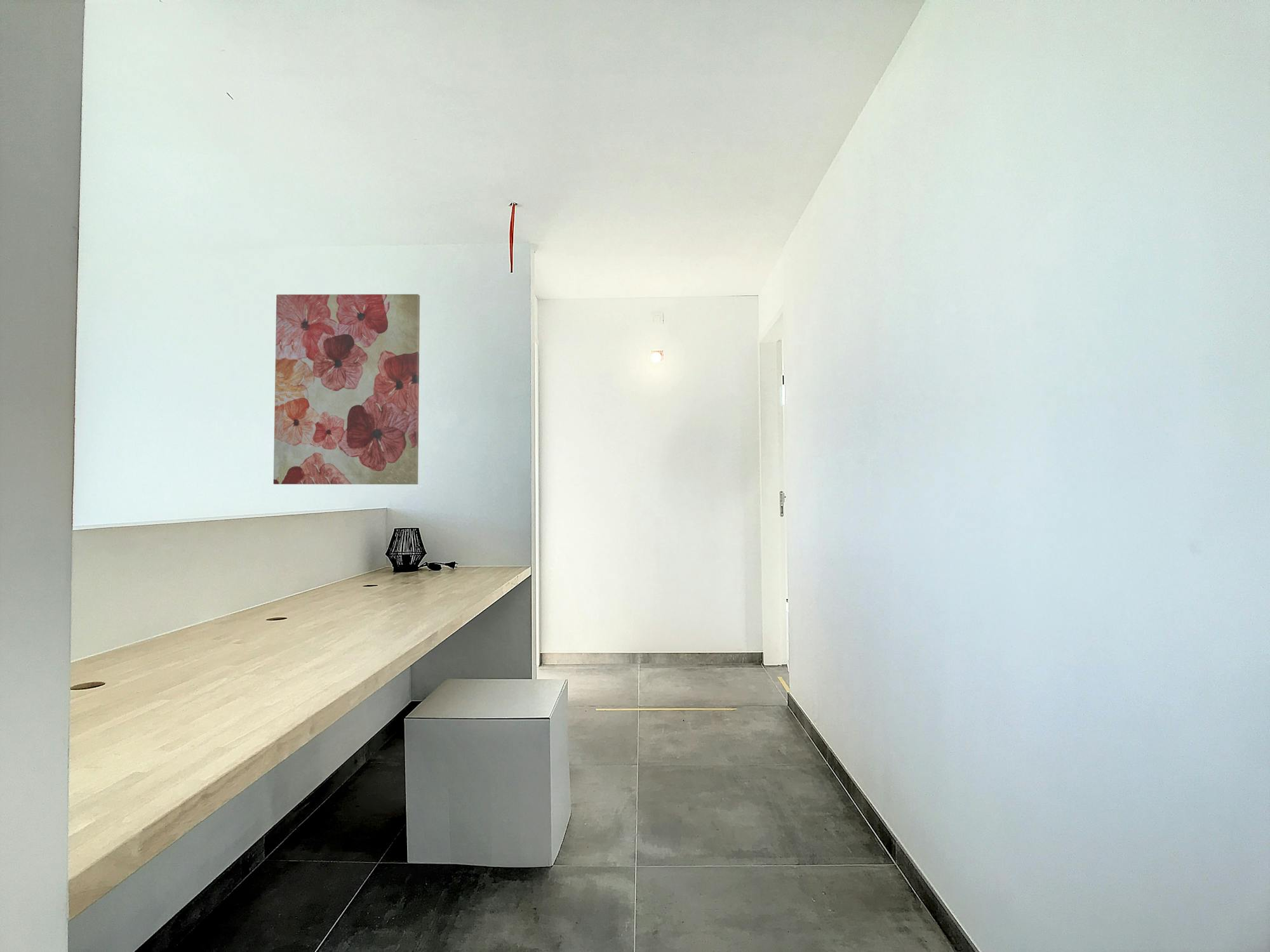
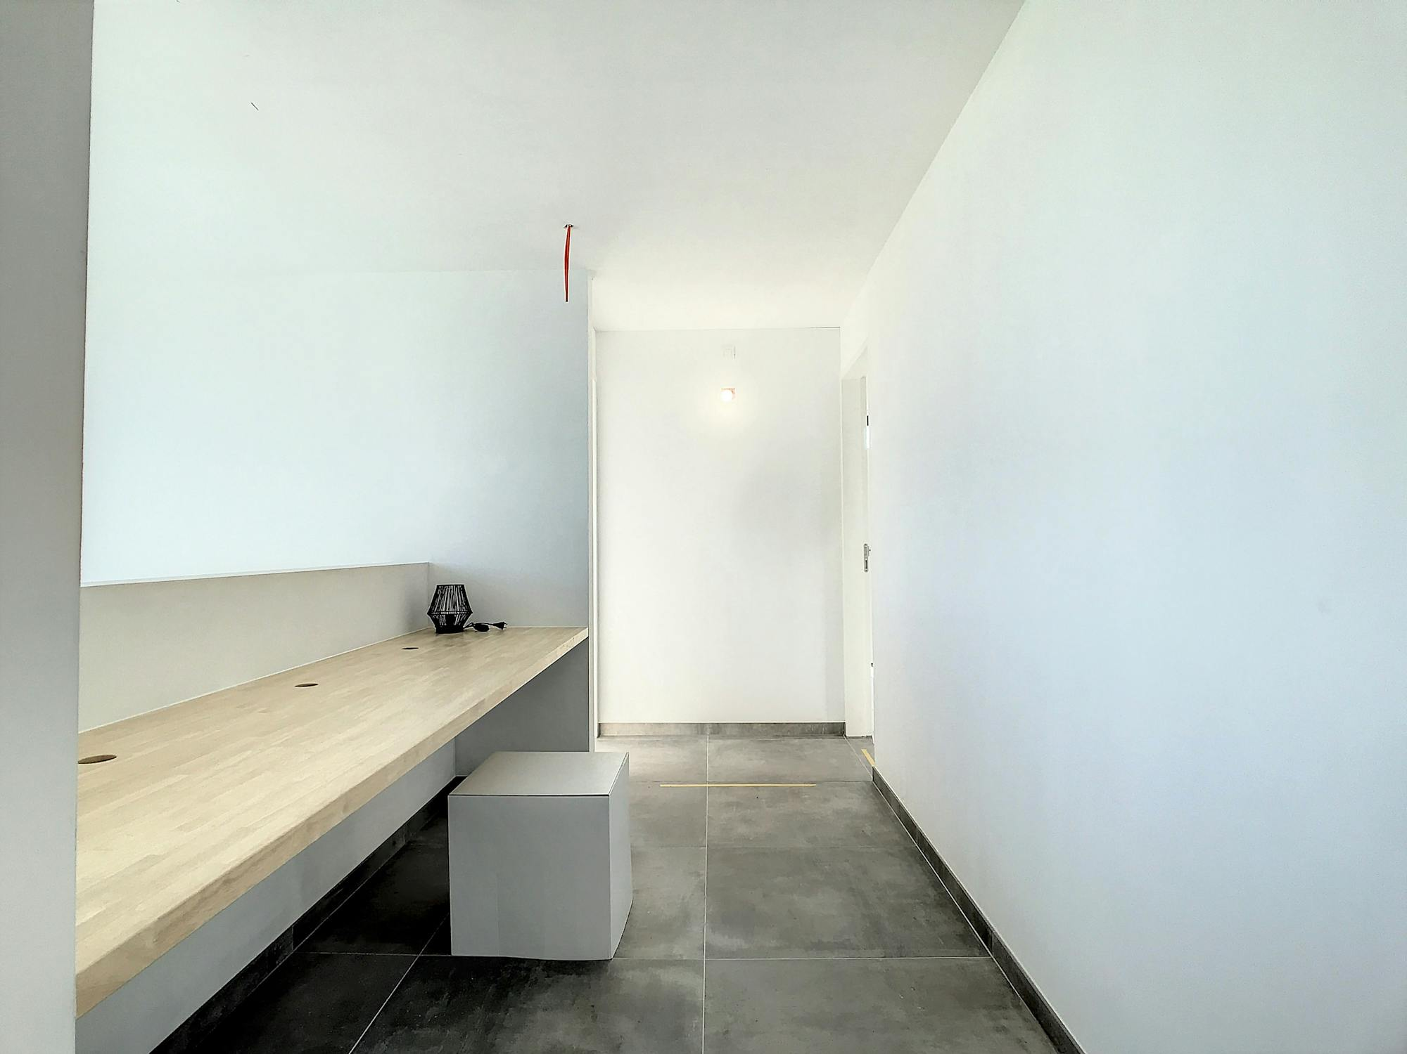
- wall art [273,294,420,485]
